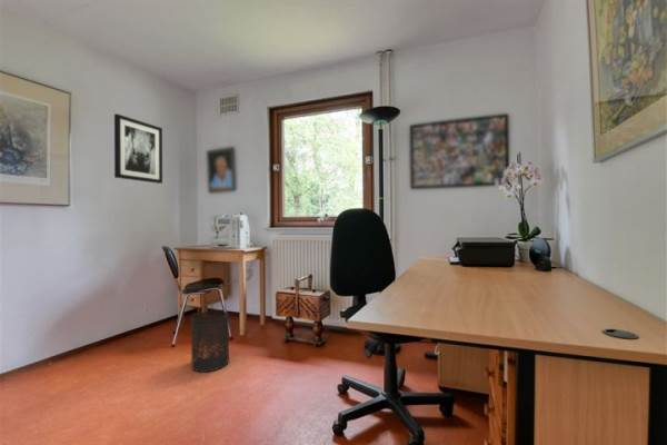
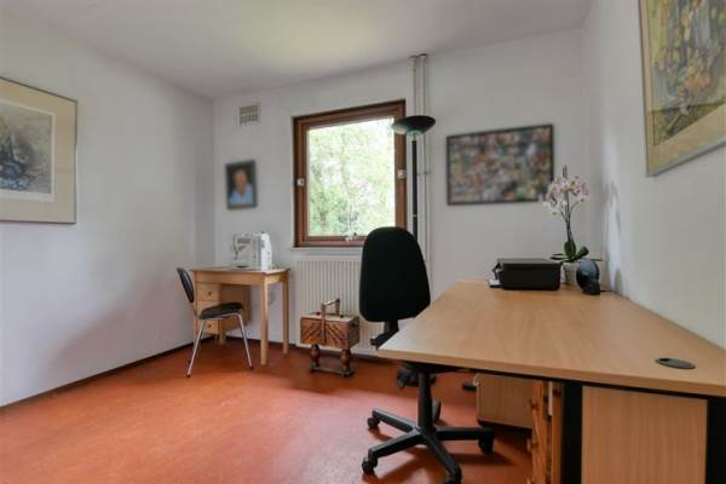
- wall art [113,112,163,185]
- trash can [190,309,230,374]
